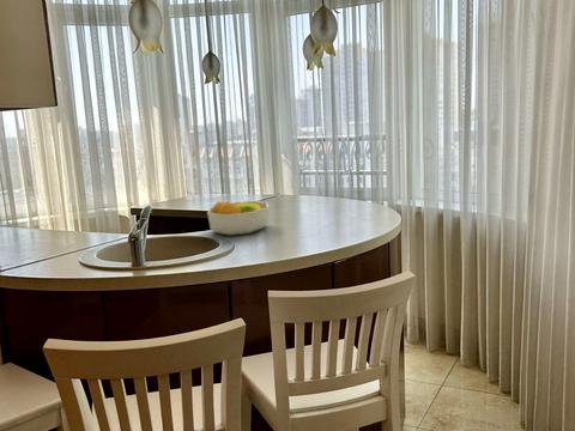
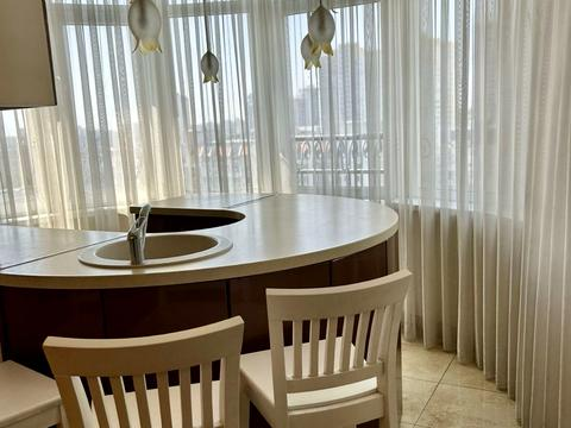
- fruit bowl [206,200,270,237]
